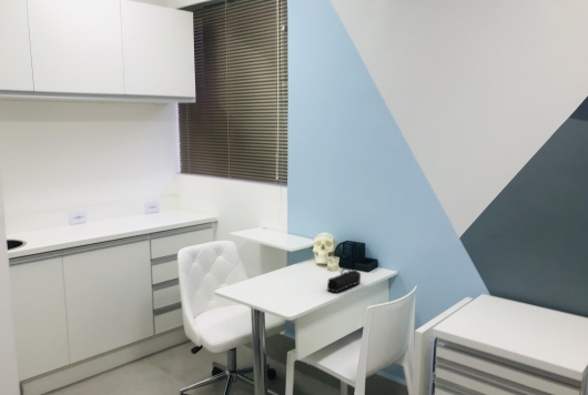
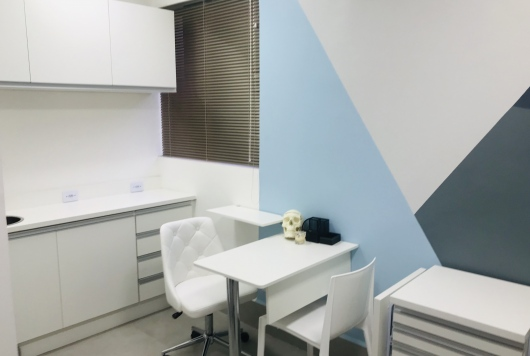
- pencil case [326,266,362,293]
